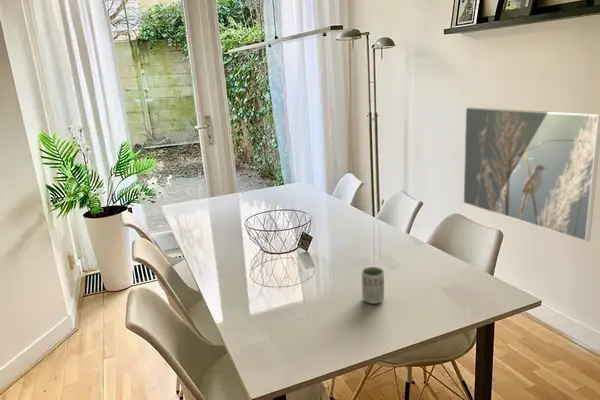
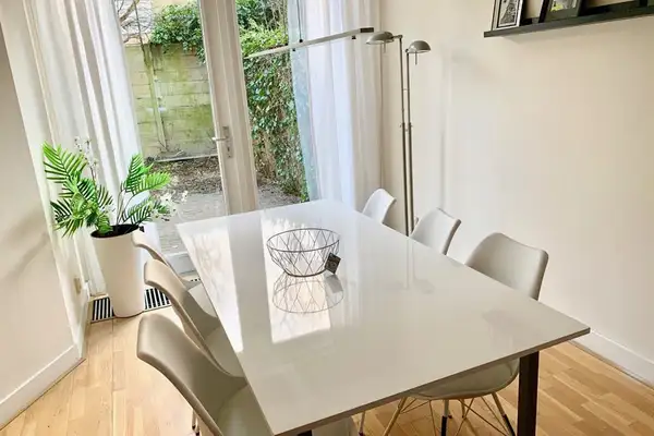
- cup [361,266,385,305]
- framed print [463,106,600,242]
